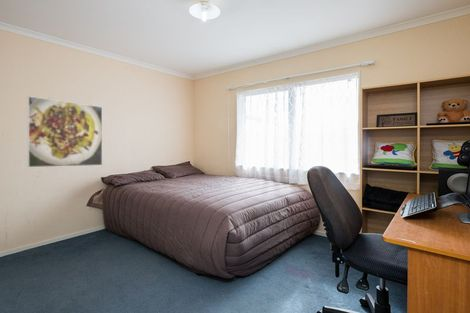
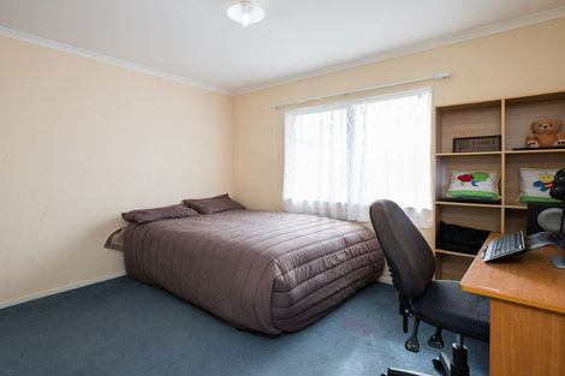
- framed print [27,95,103,168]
